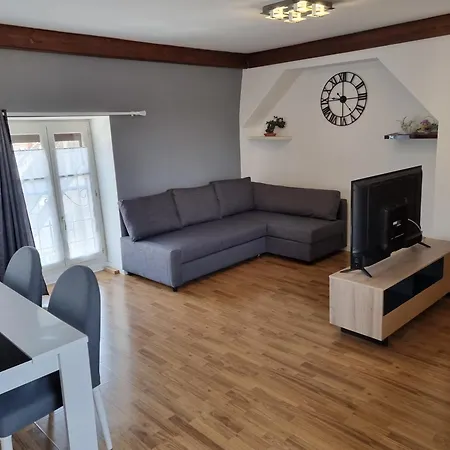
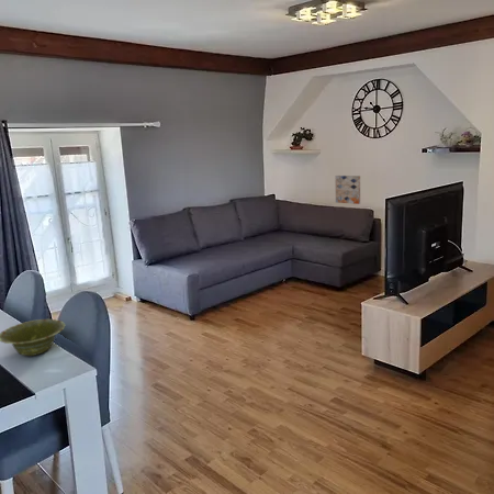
+ dish [0,318,66,357]
+ wall art [335,175,361,205]
